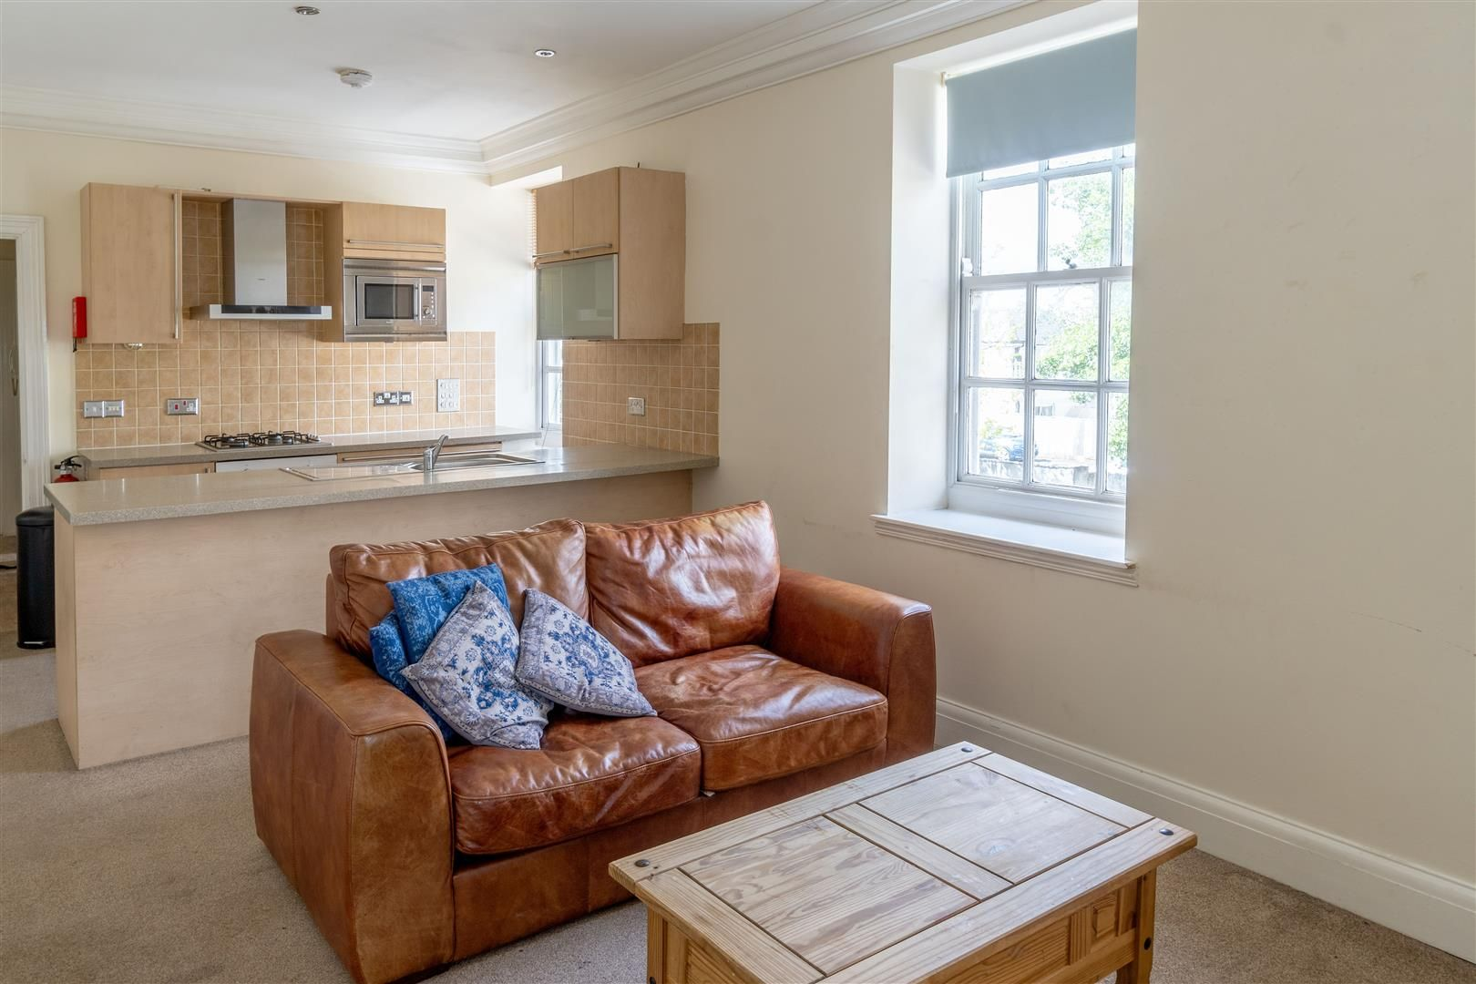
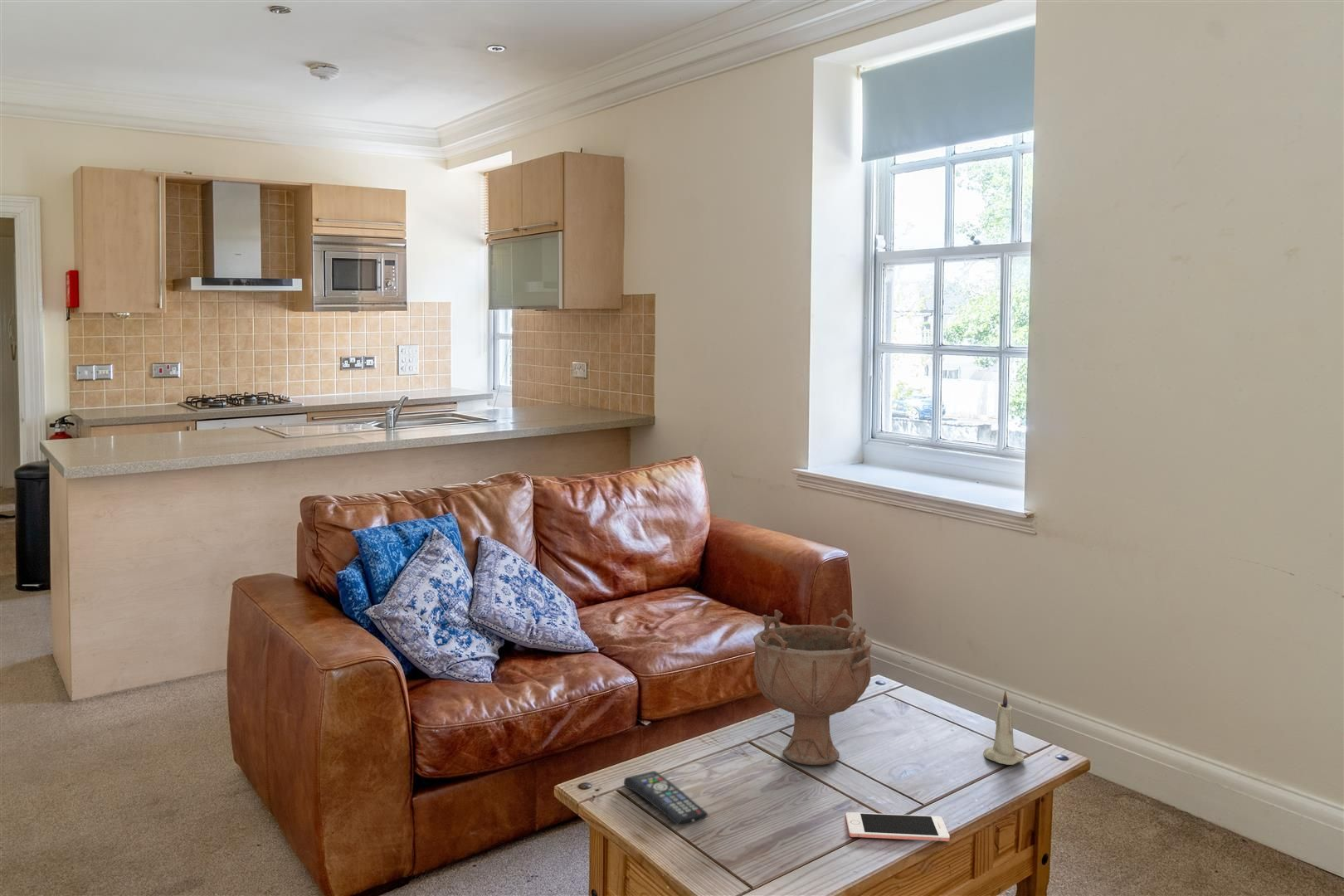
+ cell phone [845,811,951,842]
+ decorative bowl [752,608,873,766]
+ remote control [623,770,709,827]
+ candle [982,690,1025,766]
